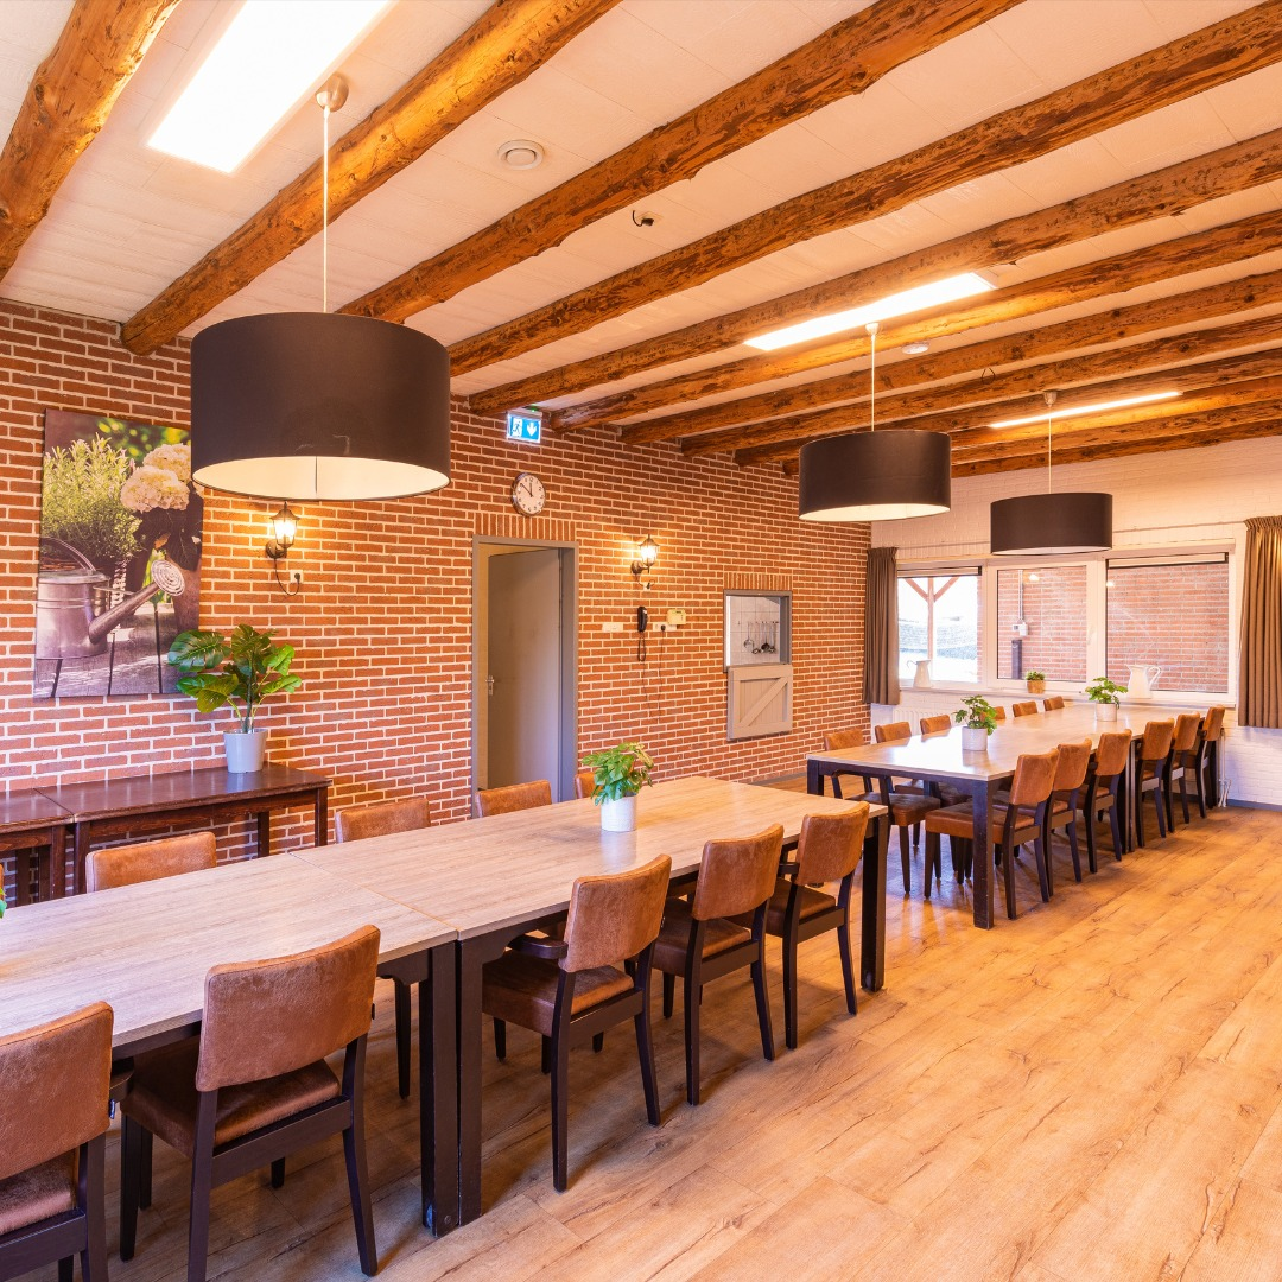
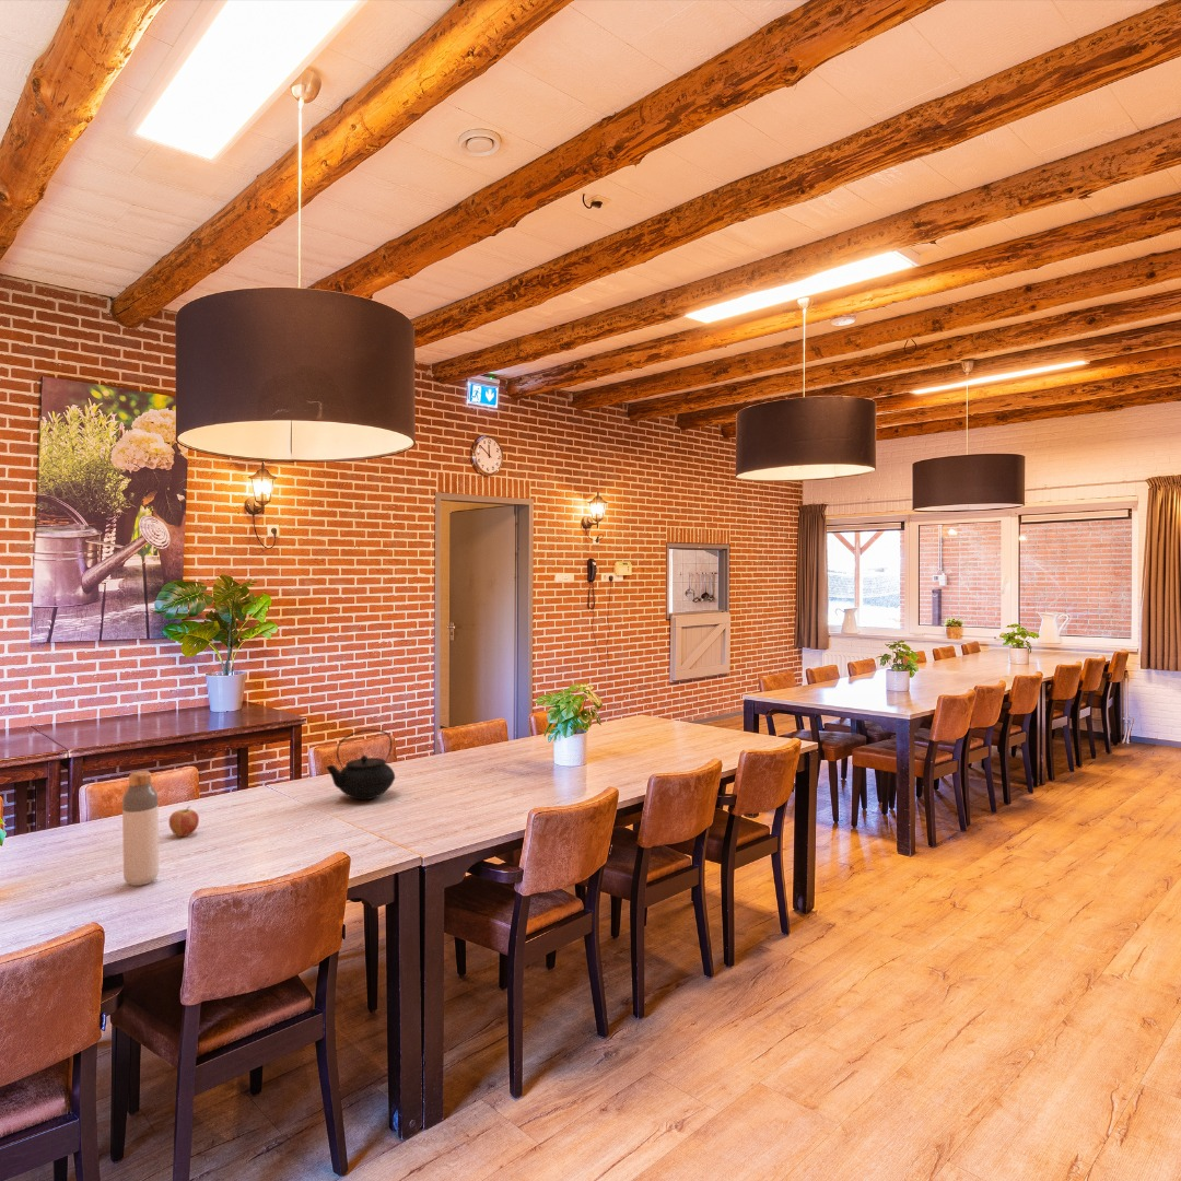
+ fruit [167,805,200,838]
+ bottle [121,770,160,887]
+ teapot [325,728,396,800]
